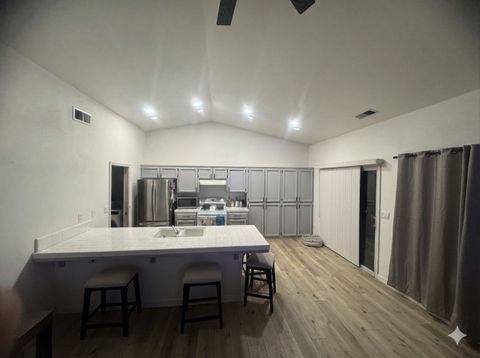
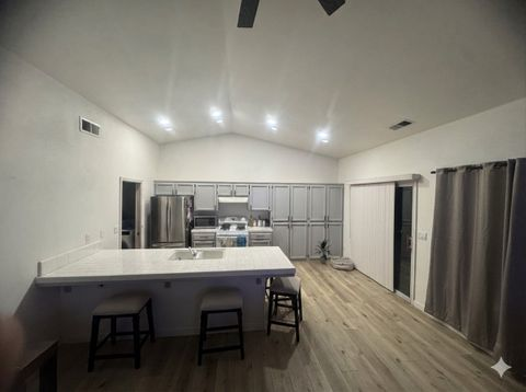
+ indoor plant [313,238,333,265]
